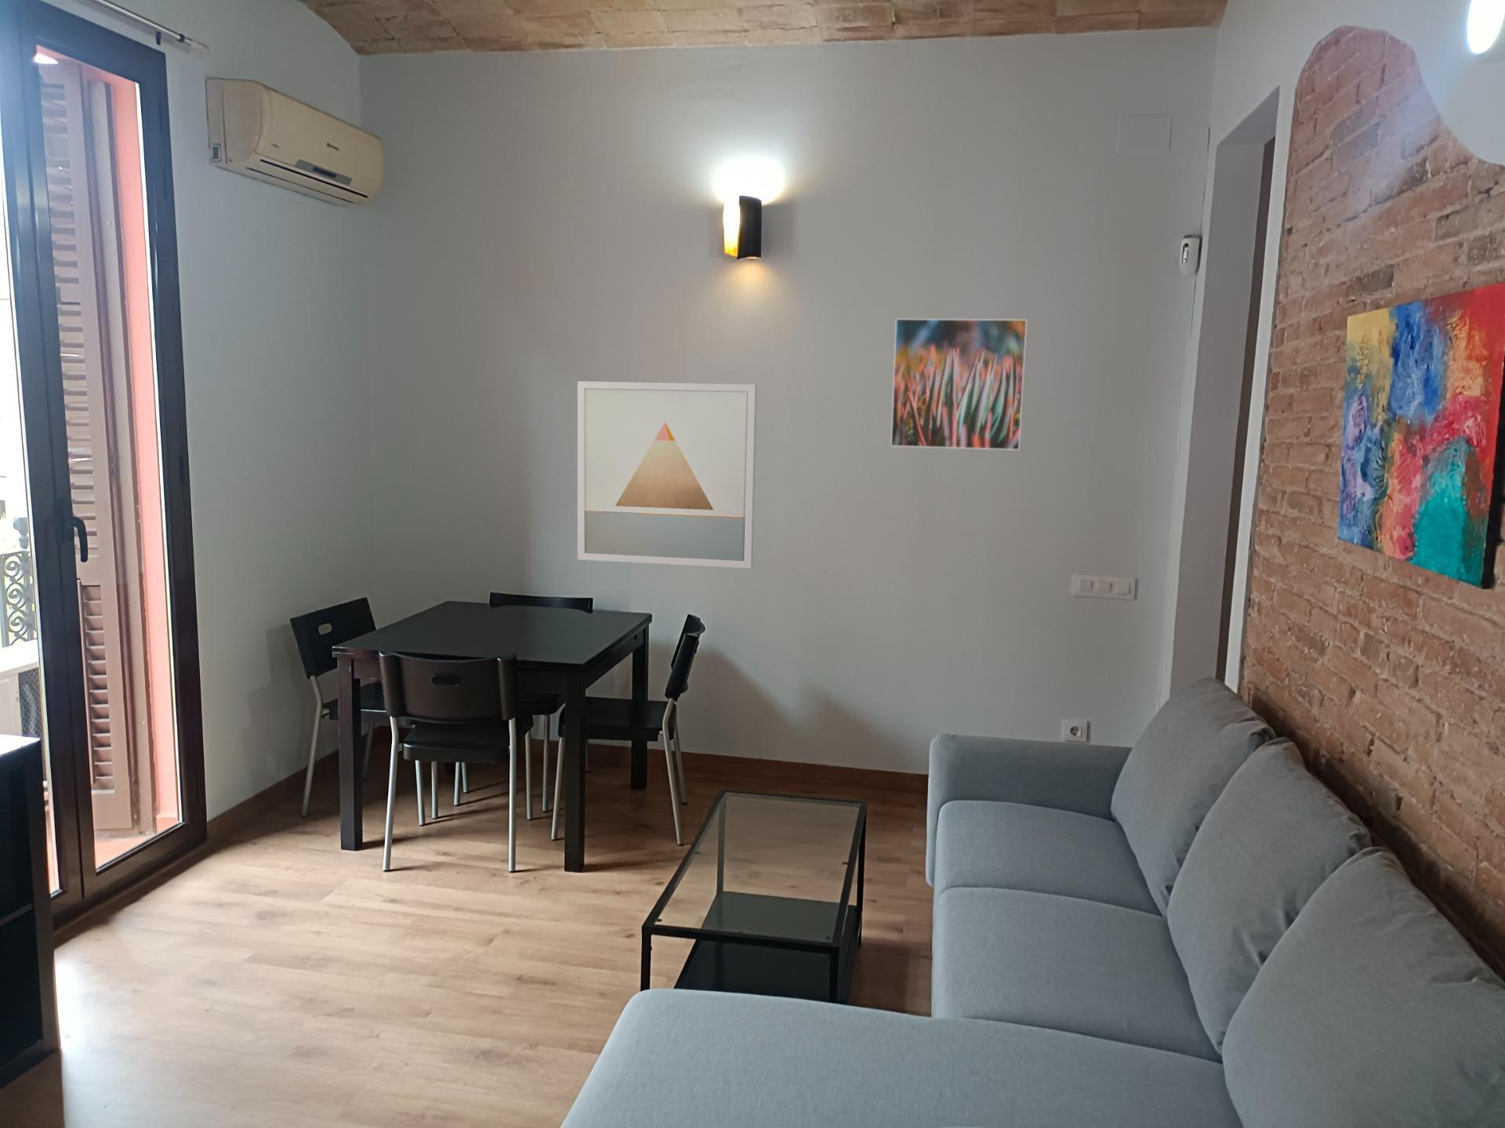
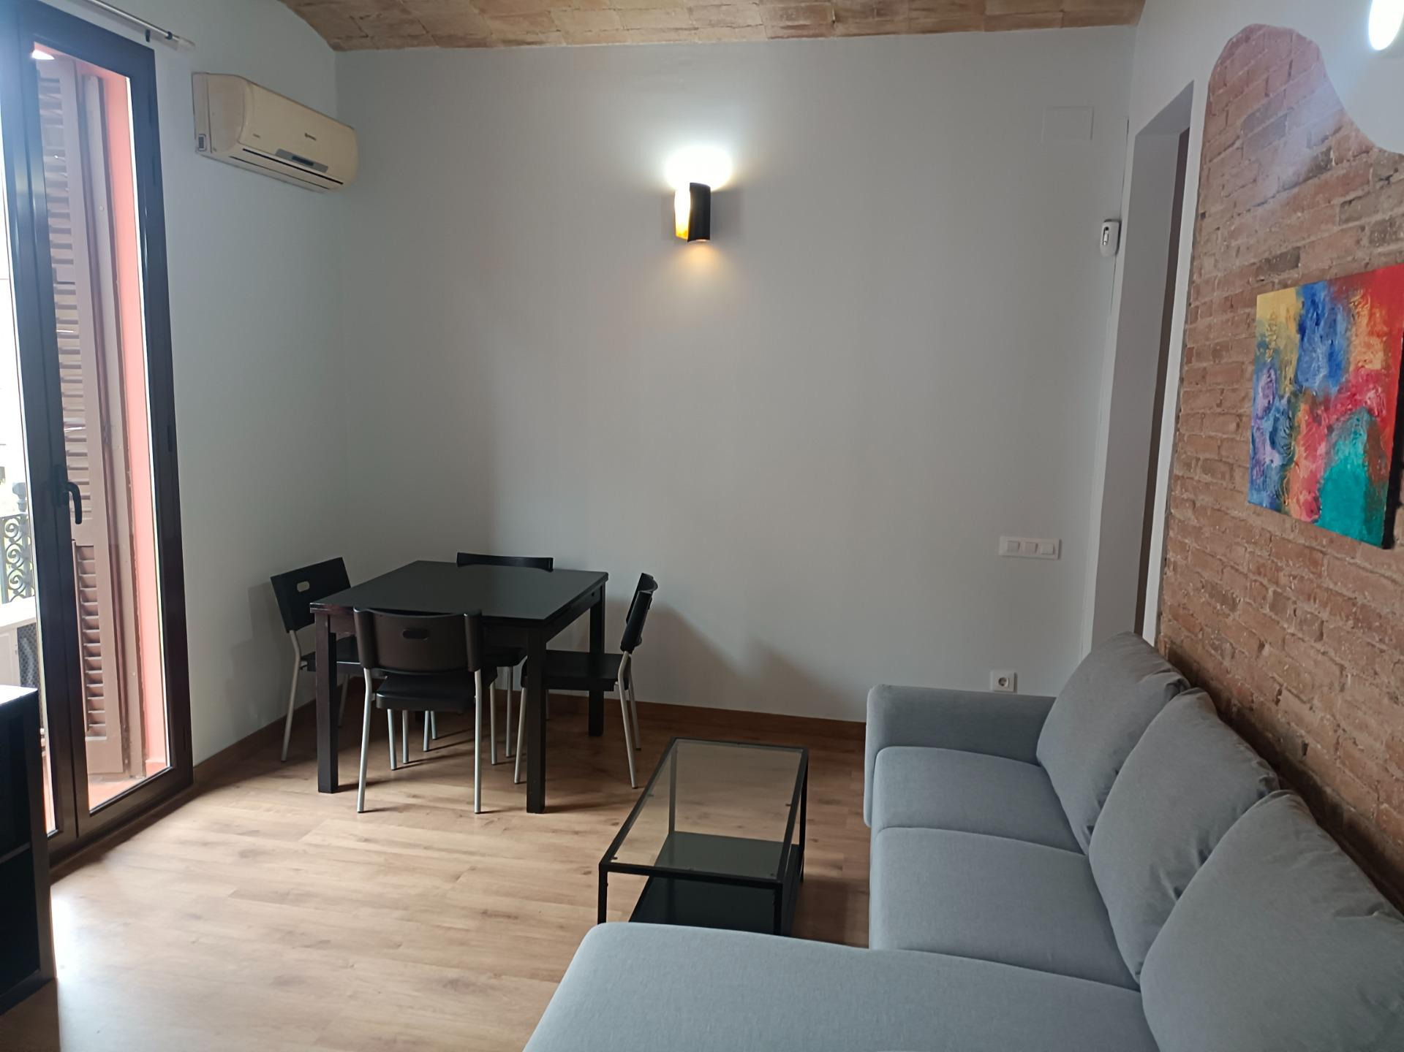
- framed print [890,318,1027,451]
- wall art [577,380,758,570]
